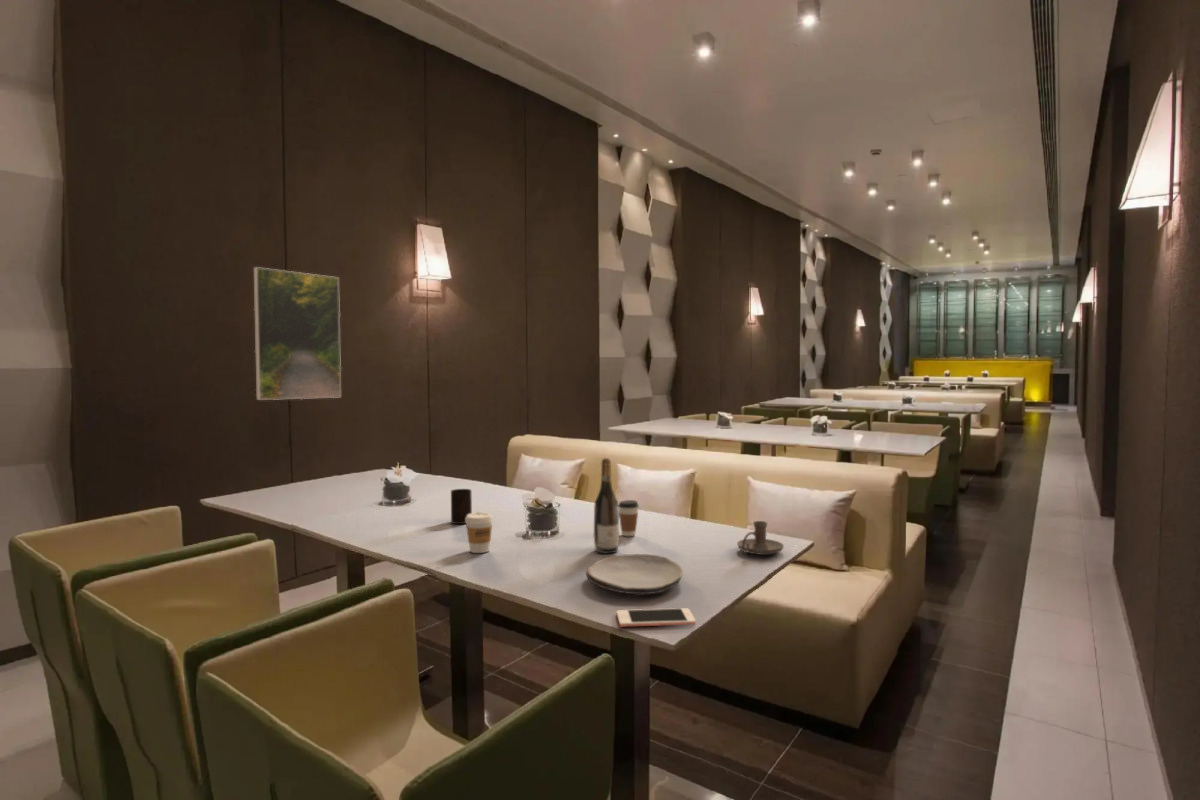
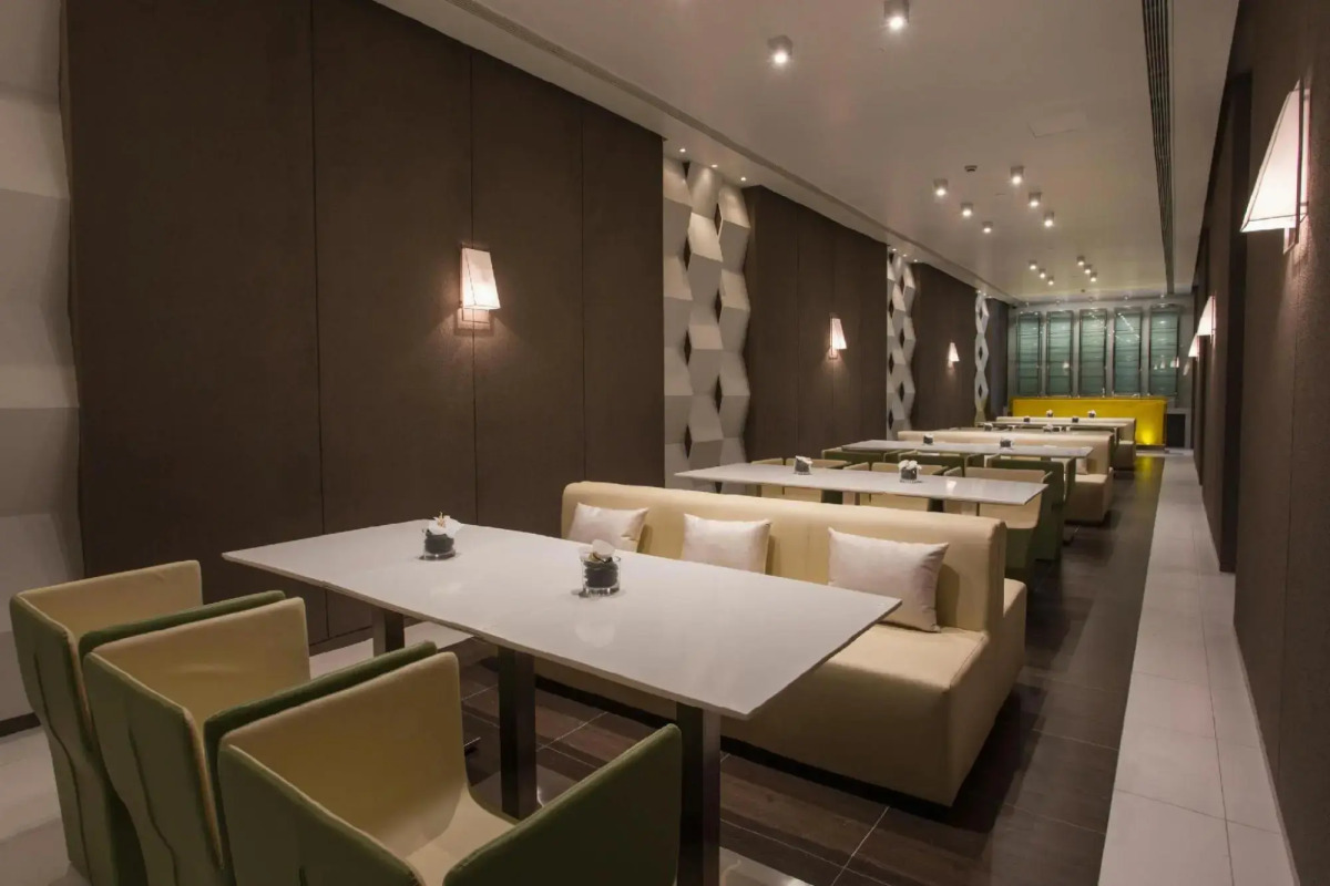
- wine bottle [593,457,620,554]
- coffee cup [618,499,640,537]
- candle holder [736,520,785,556]
- cup [450,488,473,525]
- coffee cup [465,511,494,554]
- plate [585,553,684,595]
- cell phone [616,607,697,628]
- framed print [252,266,342,401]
